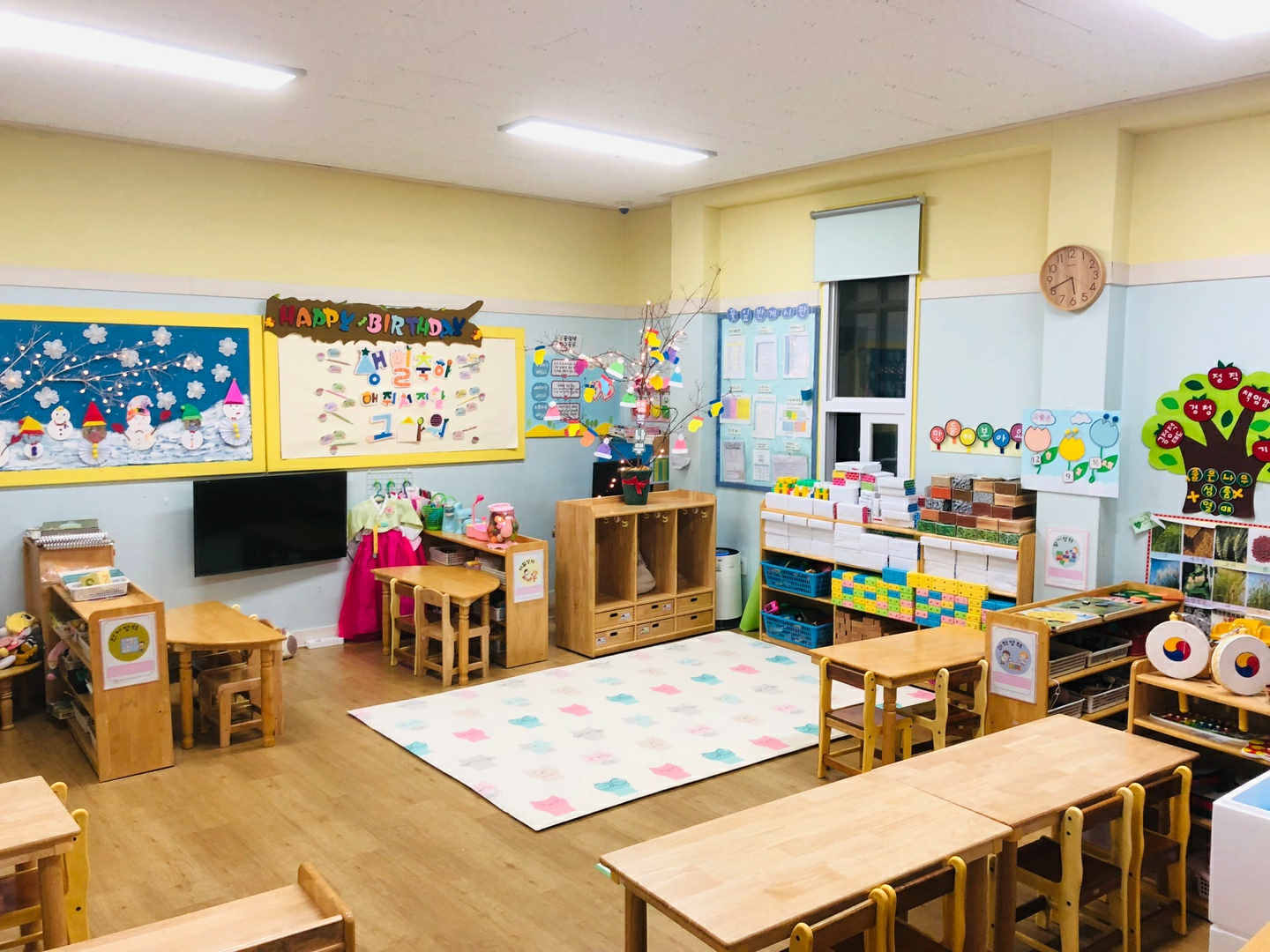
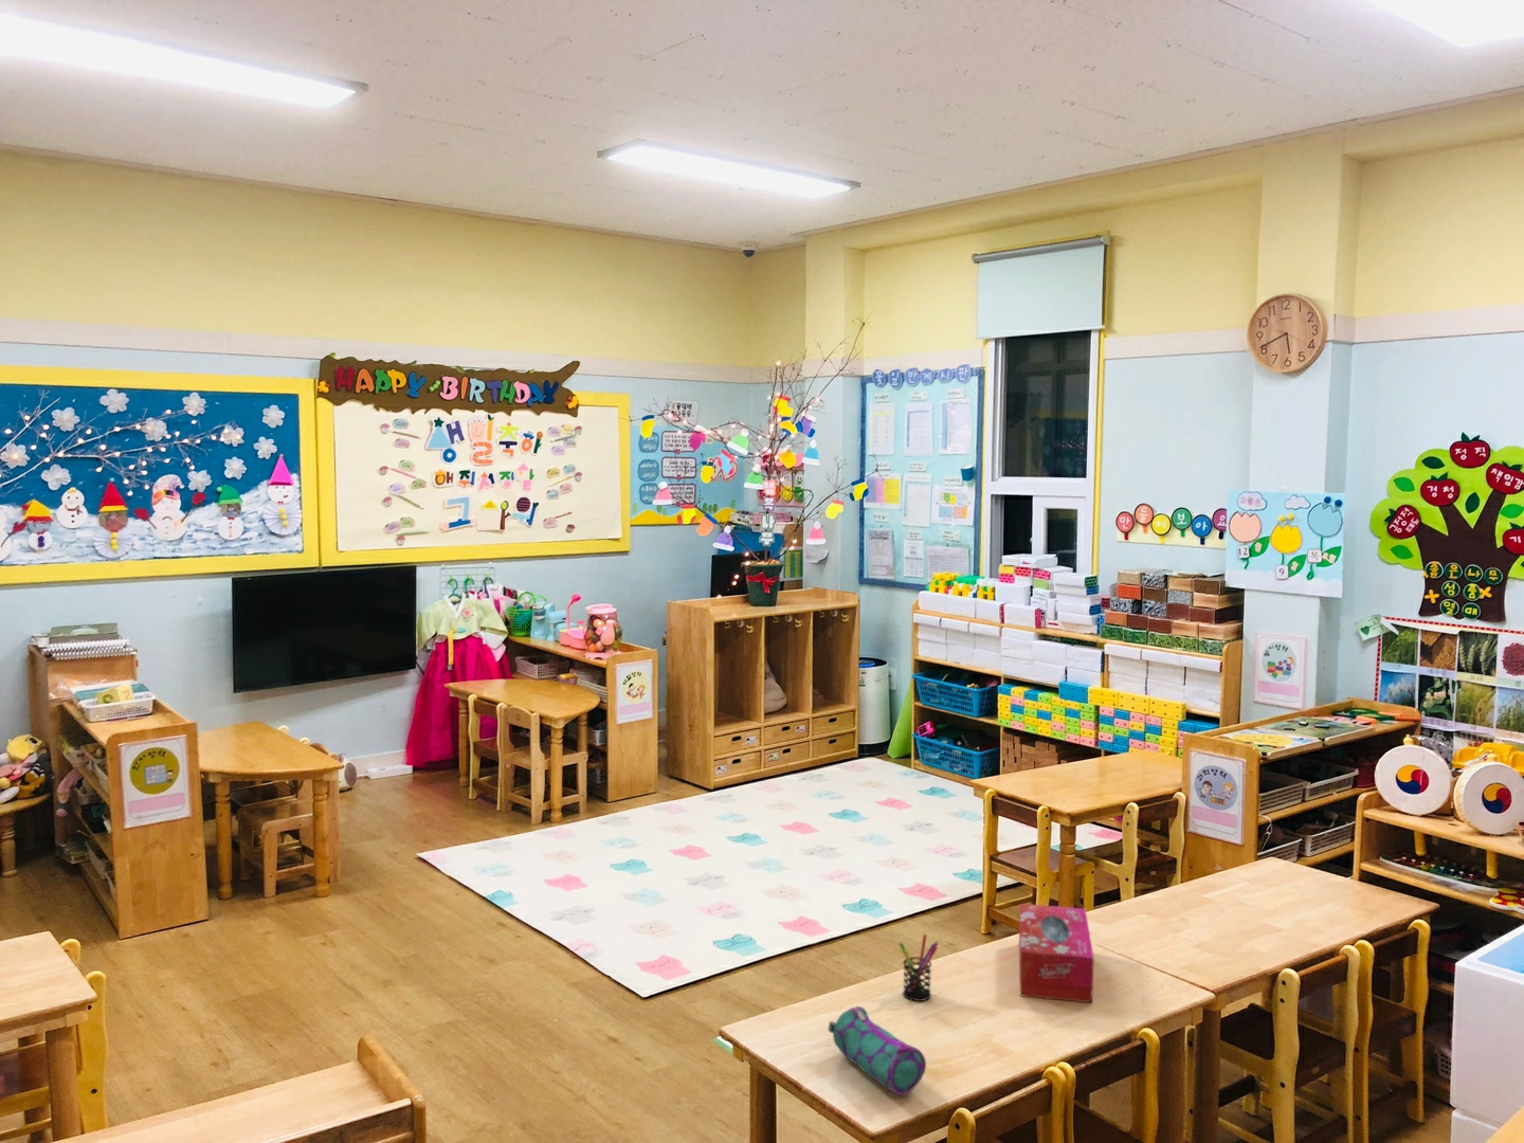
+ tissue box [1018,903,1094,1004]
+ pen holder [899,933,938,1003]
+ pencil case [828,1005,928,1096]
